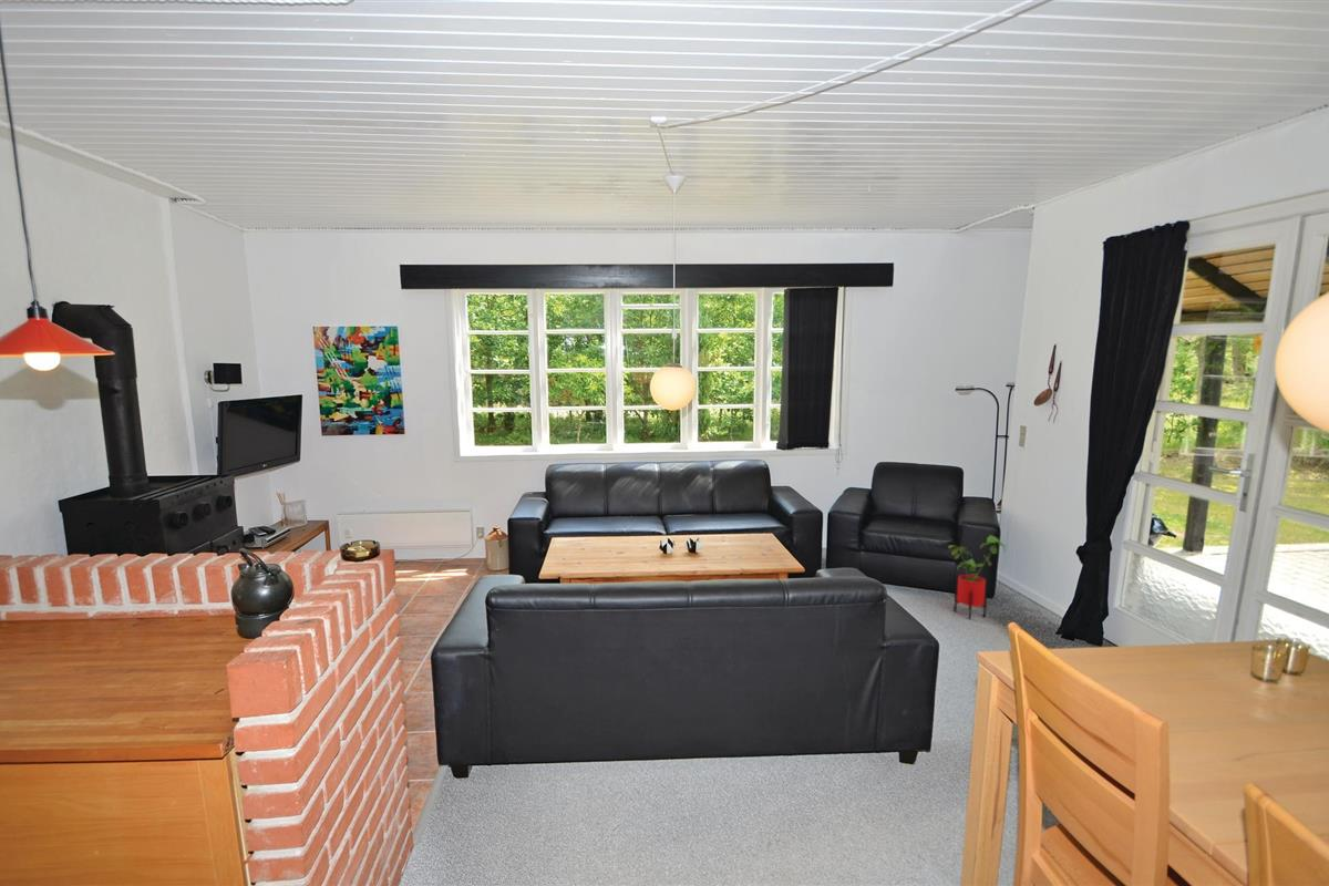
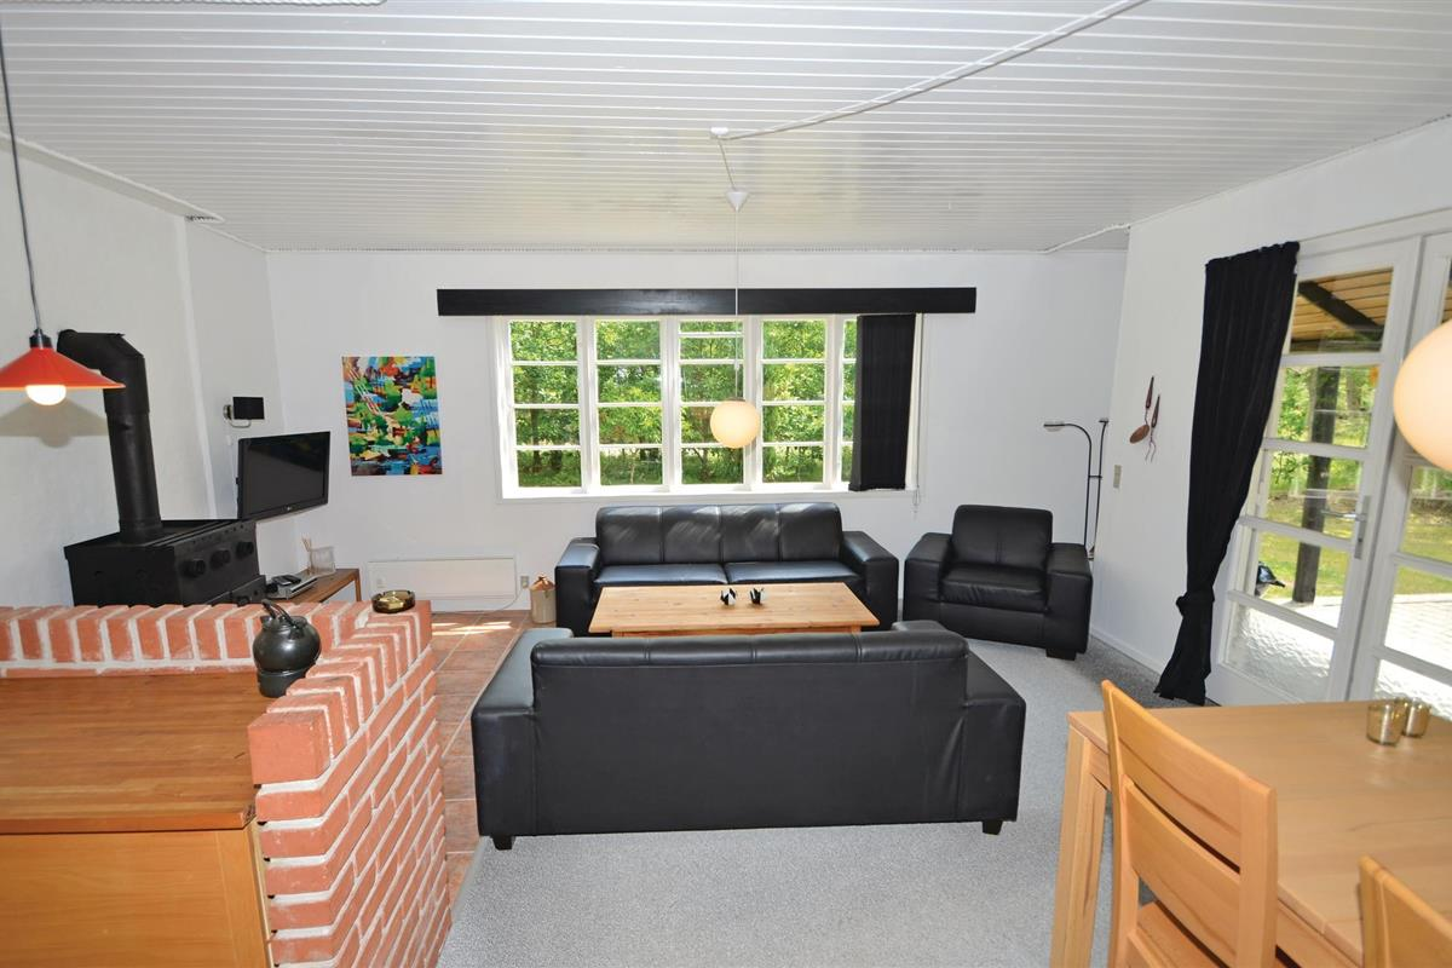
- house plant [947,534,1008,620]
